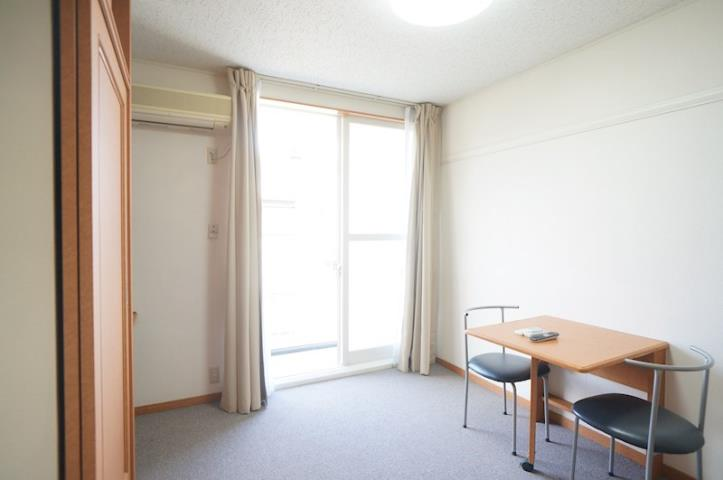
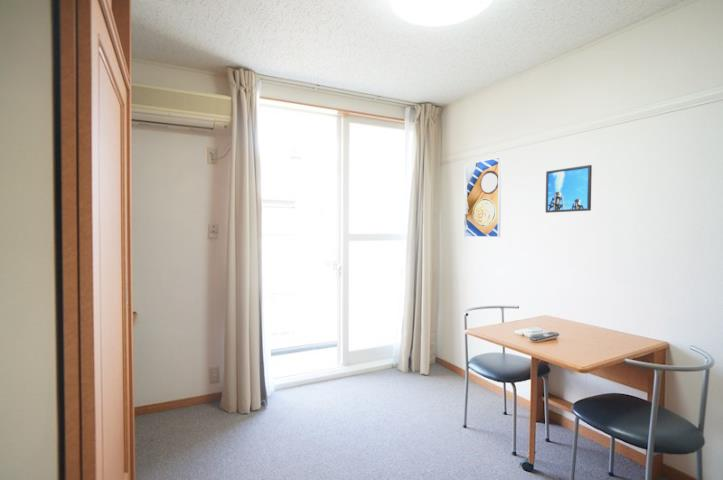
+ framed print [463,156,502,238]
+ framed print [545,164,593,214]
